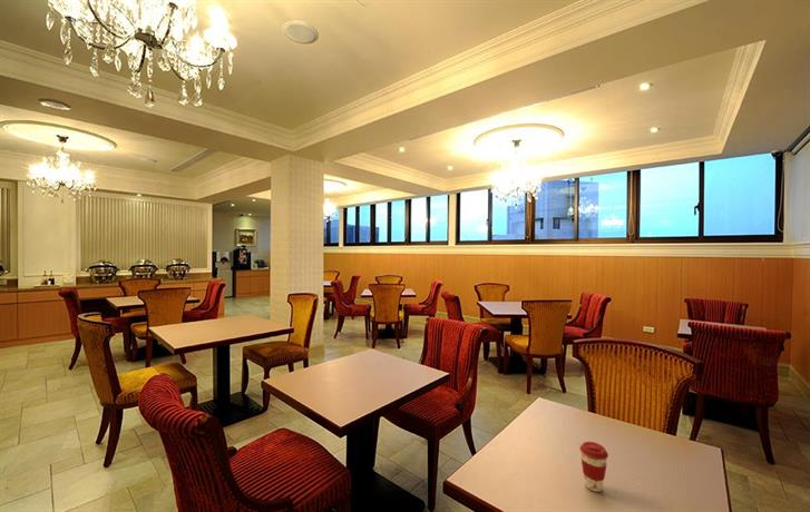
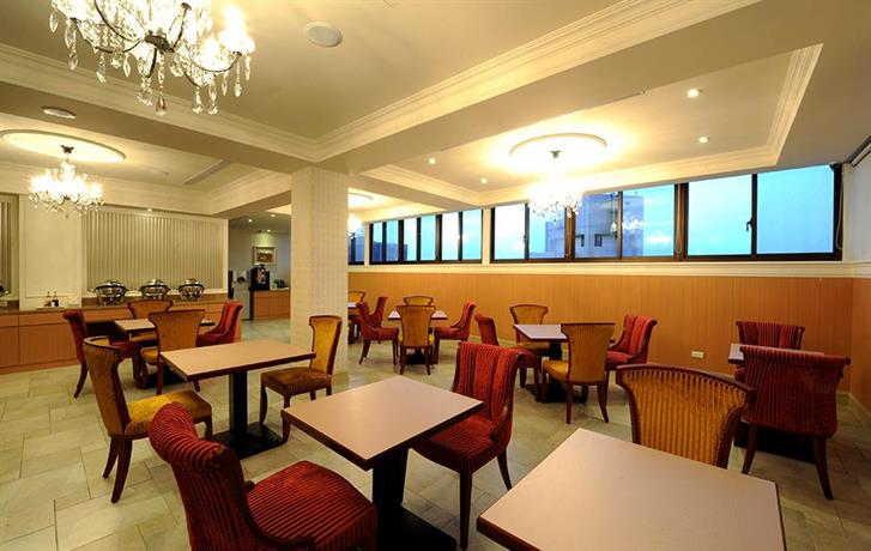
- coffee cup [578,441,609,493]
